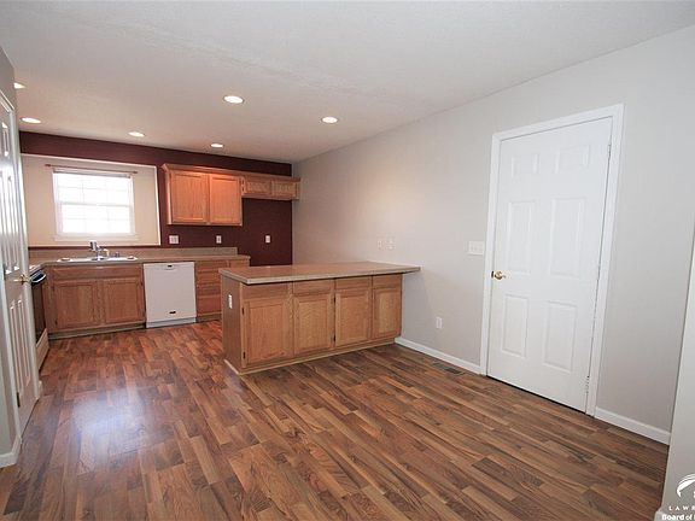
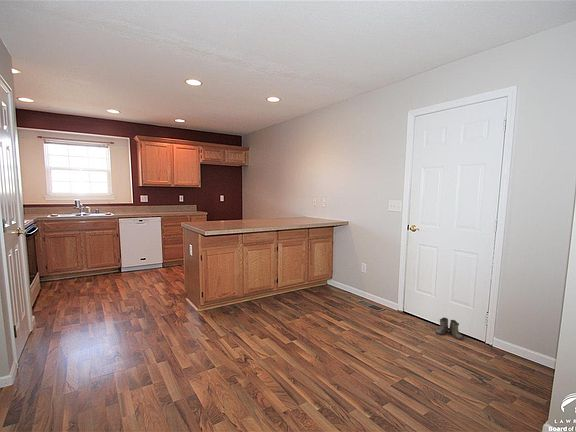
+ boots [435,316,463,341]
